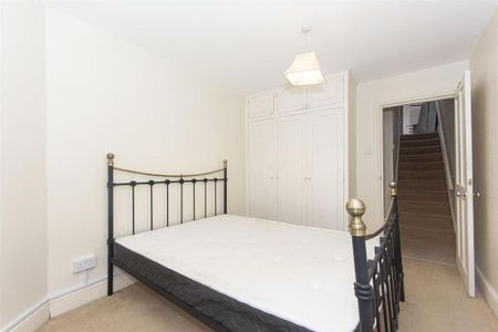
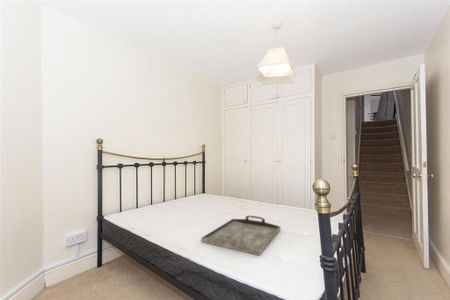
+ serving tray [200,215,282,257]
